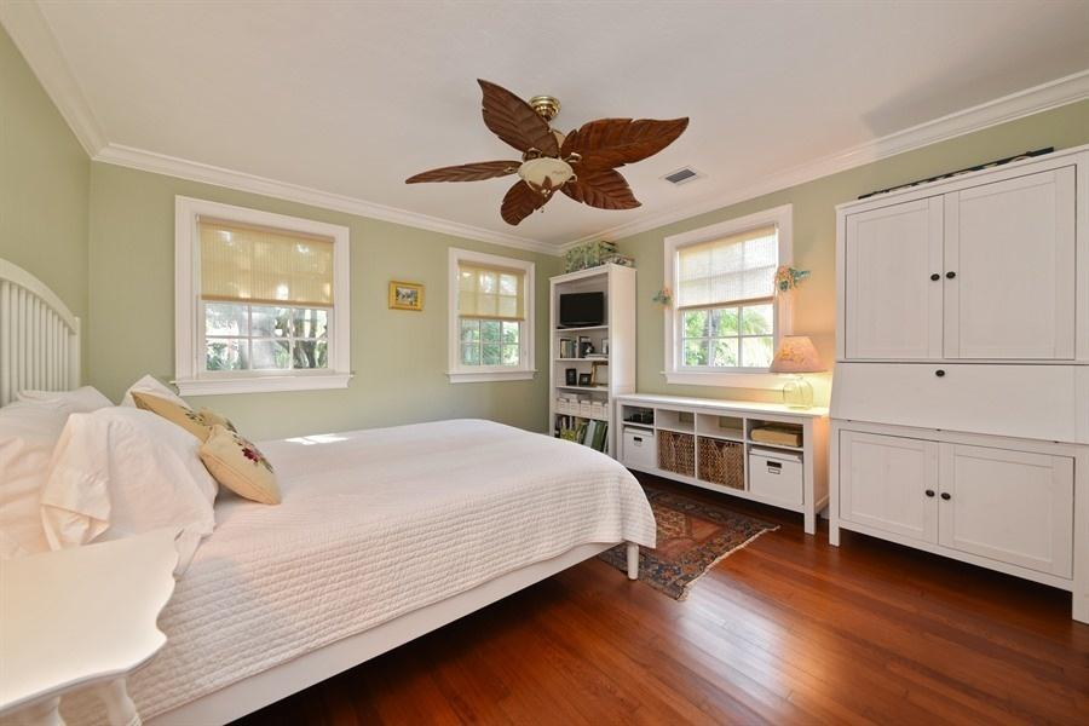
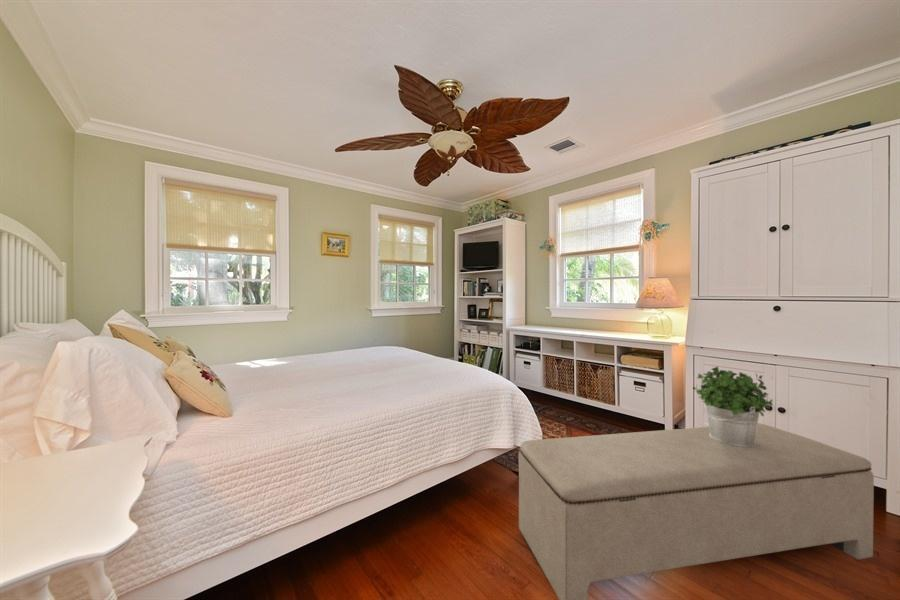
+ bench [518,422,875,600]
+ potted plant [692,366,774,447]
